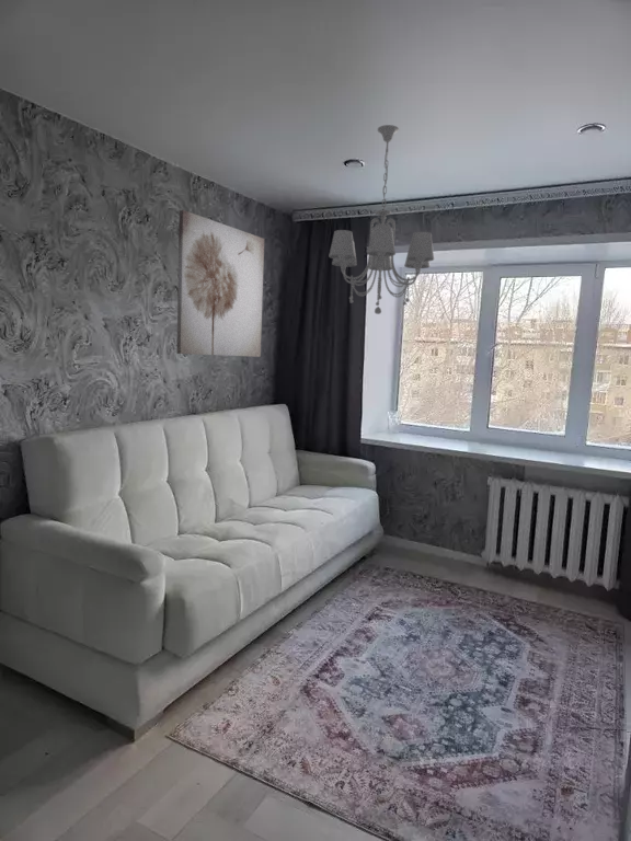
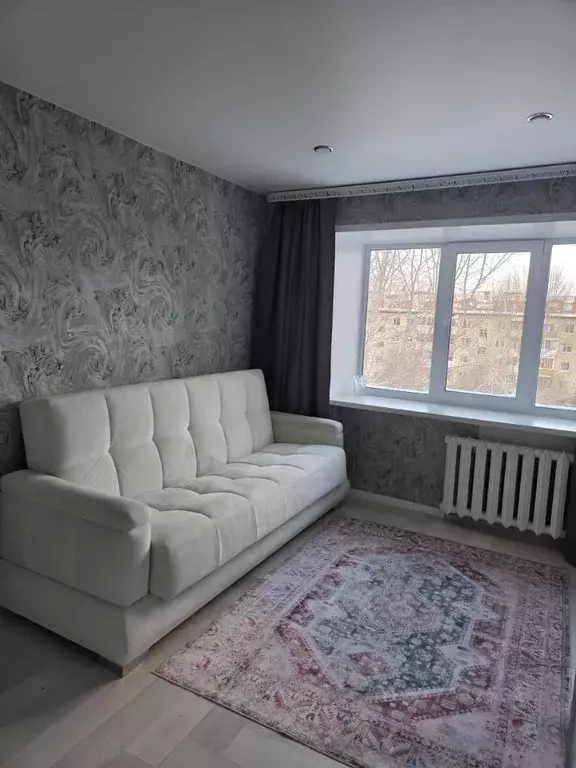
- wall art [175,209,265,358]
- chandelier [328,124,435,315]
